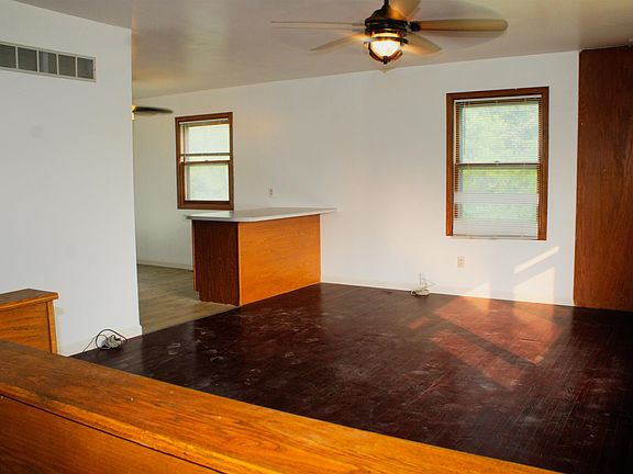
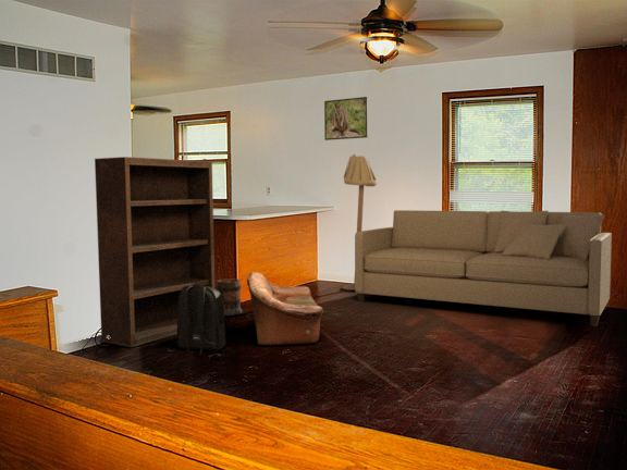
+ wooden barrel [214,277,243,317]
+ loveseat [246,271,324,346]
+ bookshelf [94,156,216,348]
+ backpack [176,282,226,356]
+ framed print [323,96,369,141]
+ floor lamp [341,153,378,290]
+ sofa [354,209,613,327]
